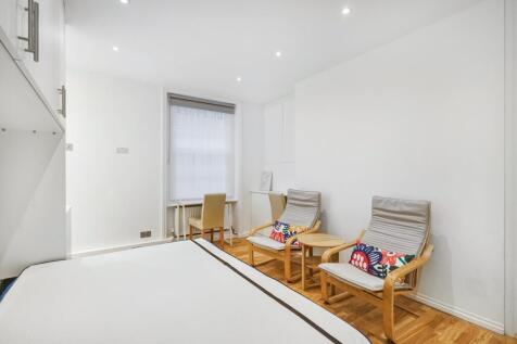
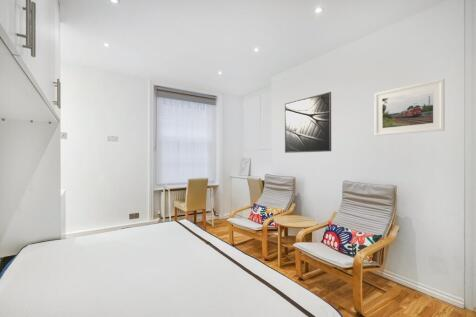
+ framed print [373,77,446,137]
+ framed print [284,91,332,154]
